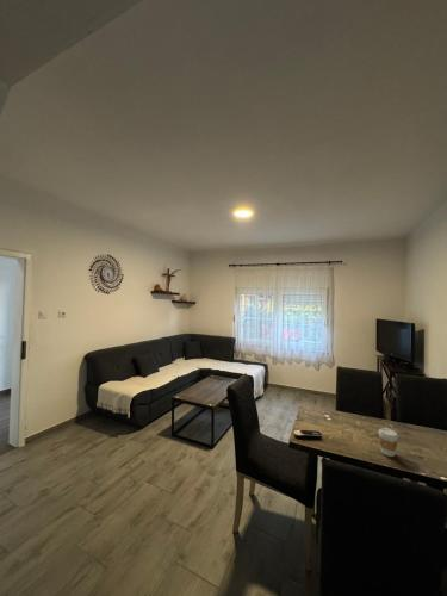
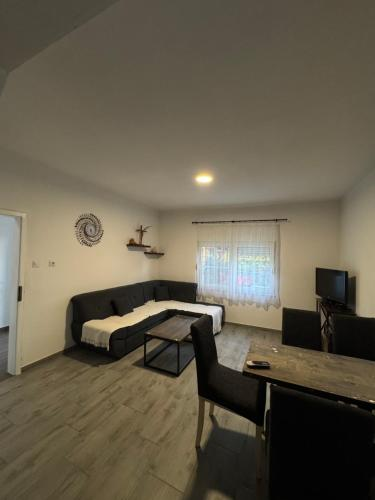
- coffee cup [378,427,399,458]
